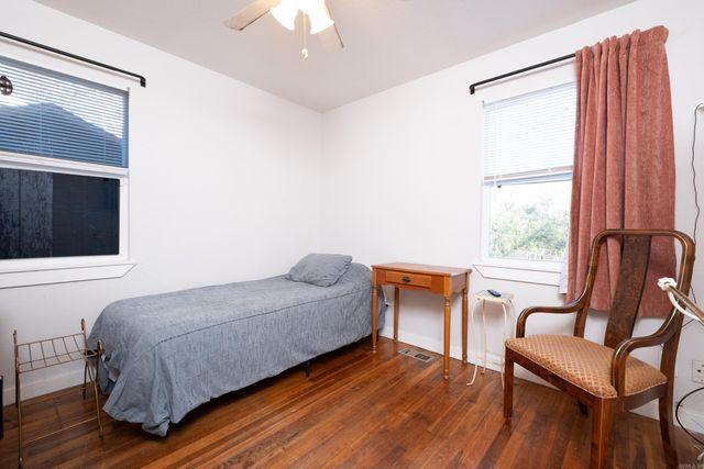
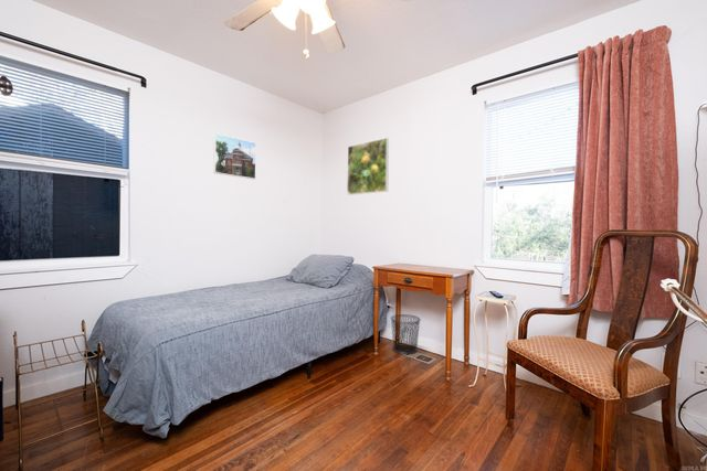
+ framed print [346,137,390,196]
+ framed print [212,132,257,180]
+ waste bin [390,313,422,355]
